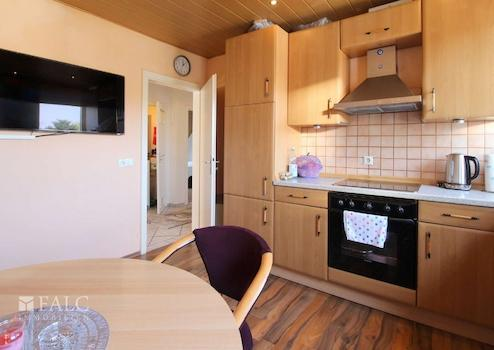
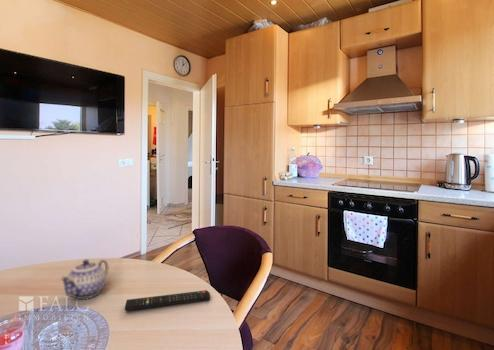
+ teapot [59,259,110,300]
+ remote control [124,289,211,311]
